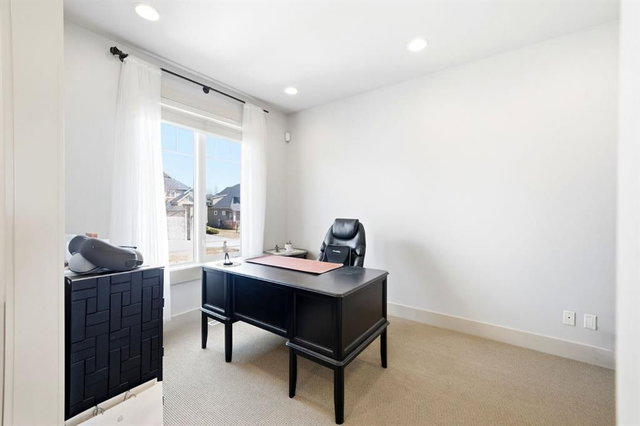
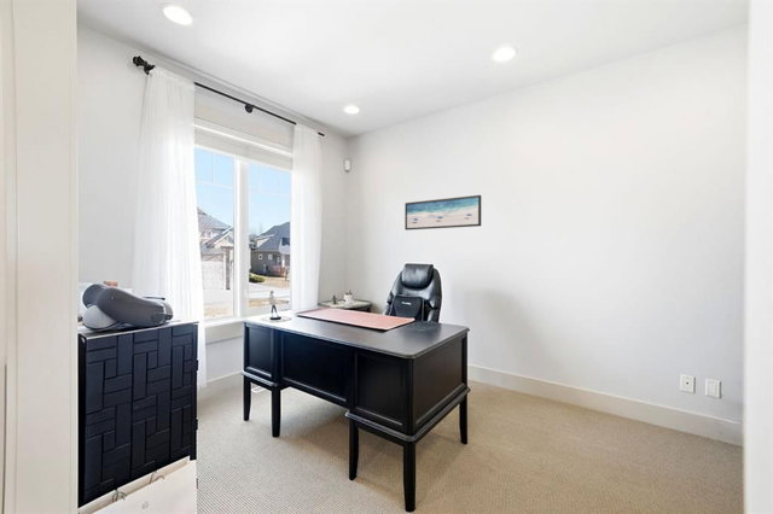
+ wall art [403,194,482,232]
